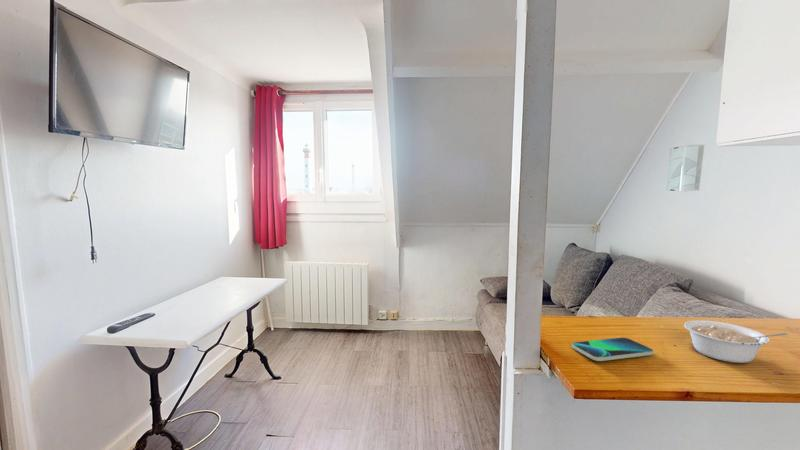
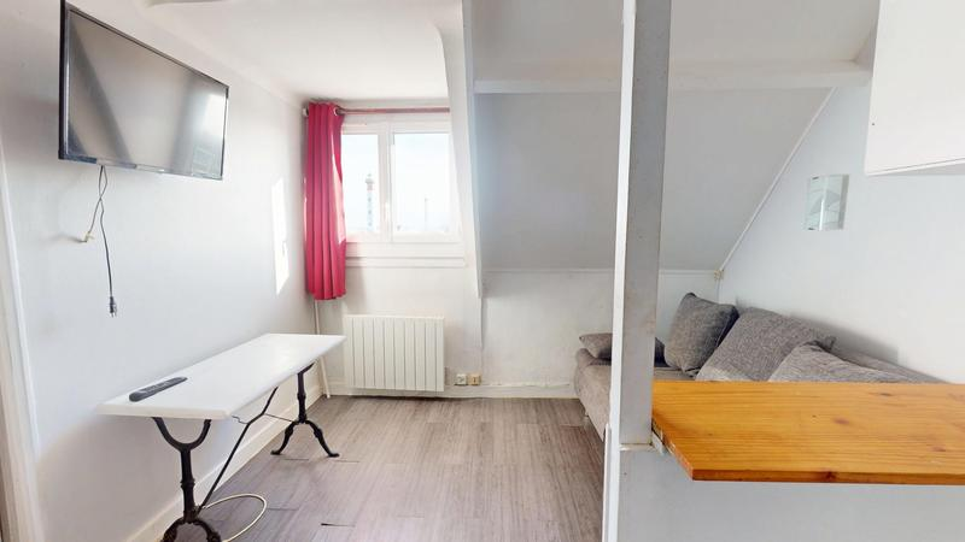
- smartphone [571,336,654,362]
- legume [683,319,789,364]
